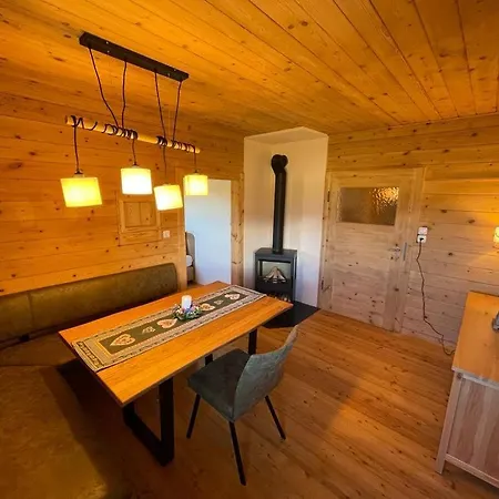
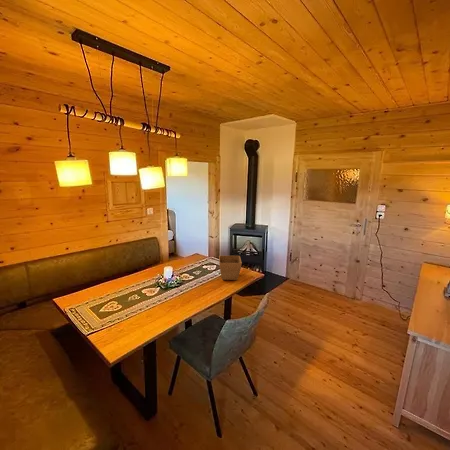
+ flower pot [218,255,243,281]
